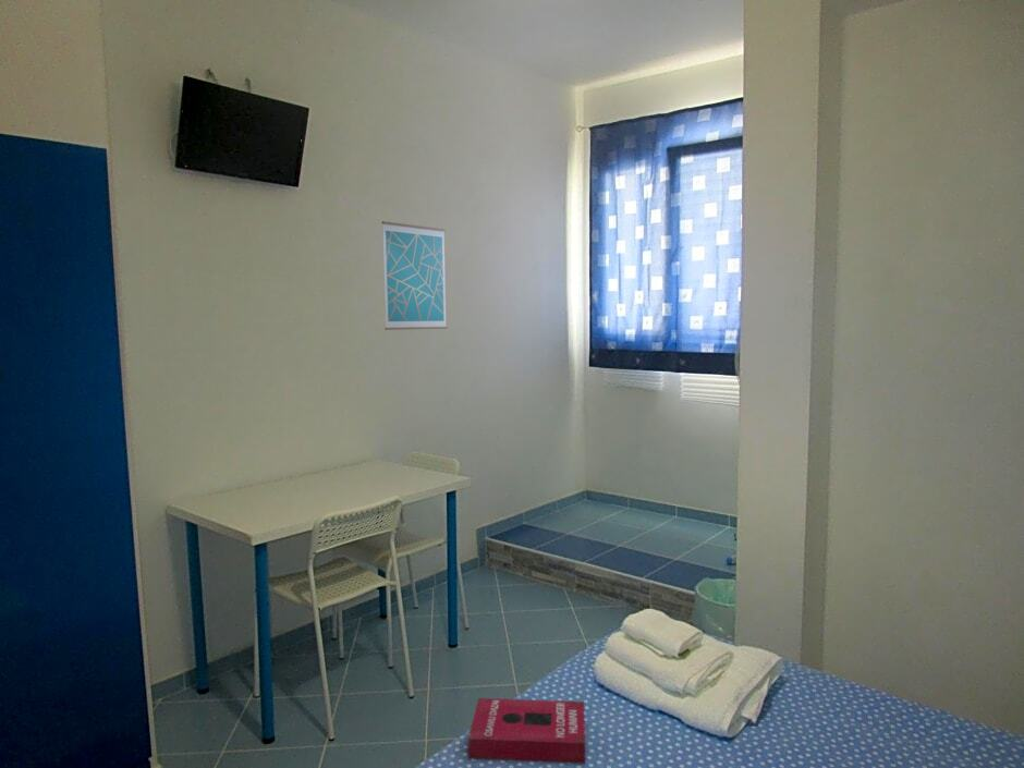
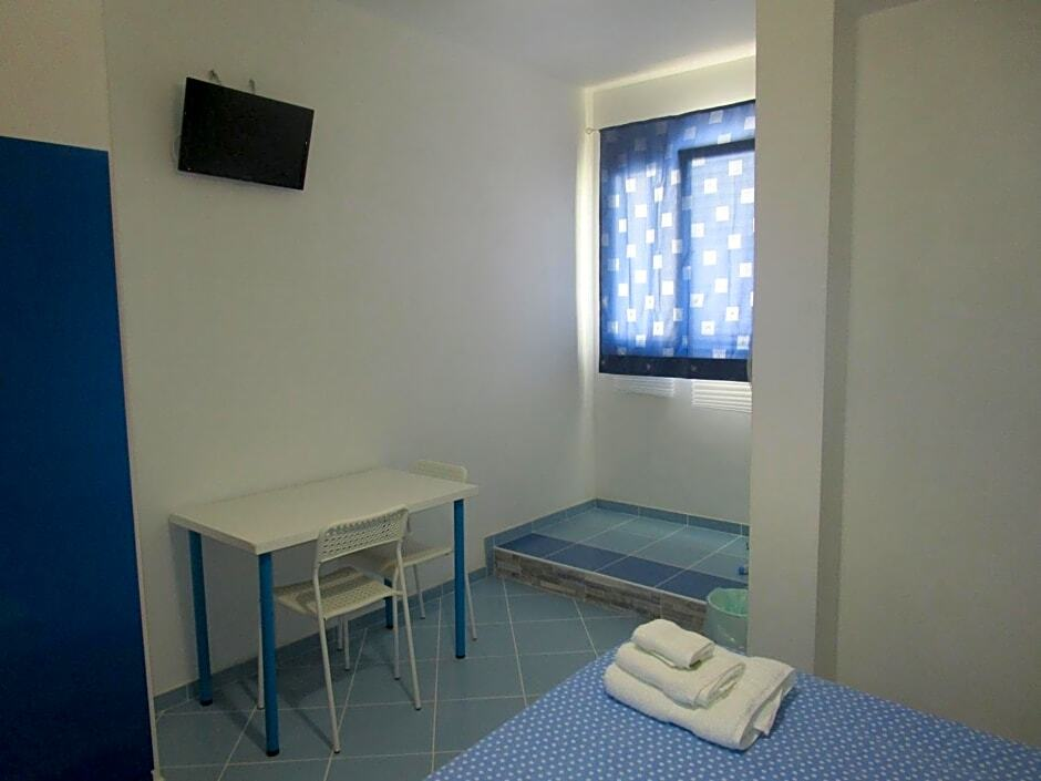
- book [467,697,586,765]
- wall art [381,220,448,331]
